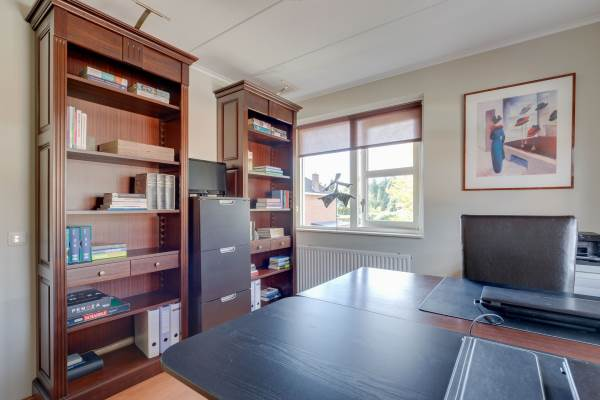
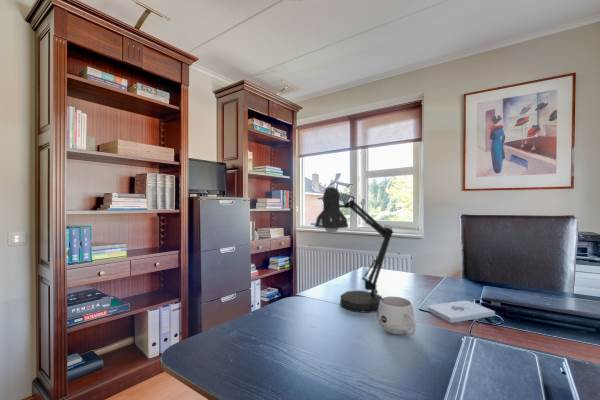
+ mug [376,296,417,336]
+ desk lamp [314,186,394,314]
+ notepad [426,300,496,324]
